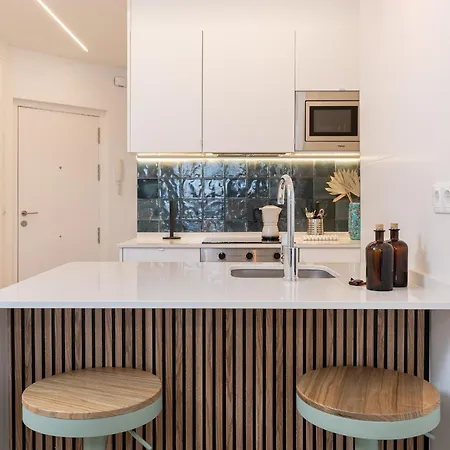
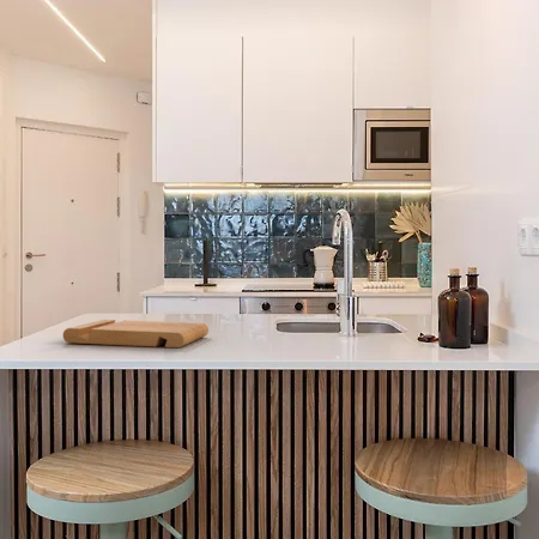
+ cutting board [62,319,210,349]
